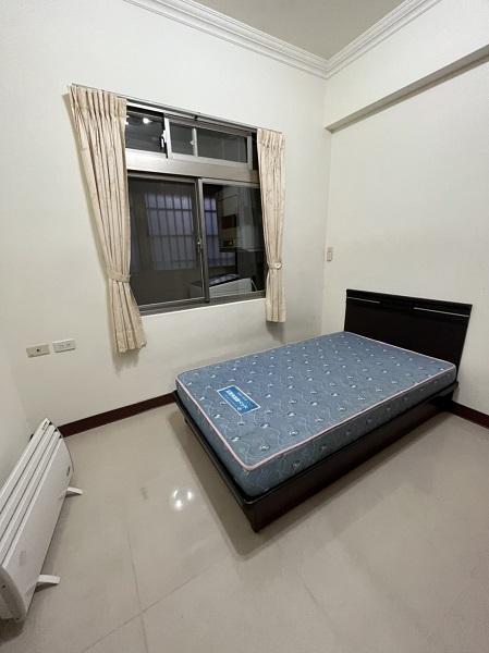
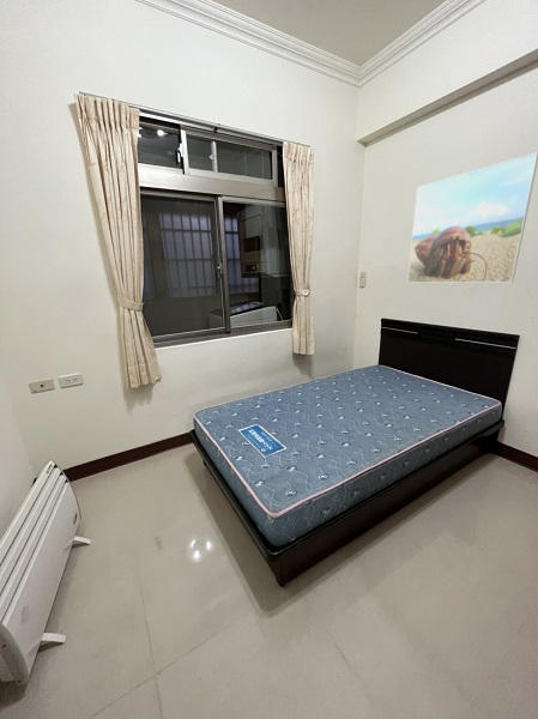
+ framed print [406,151,538,284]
